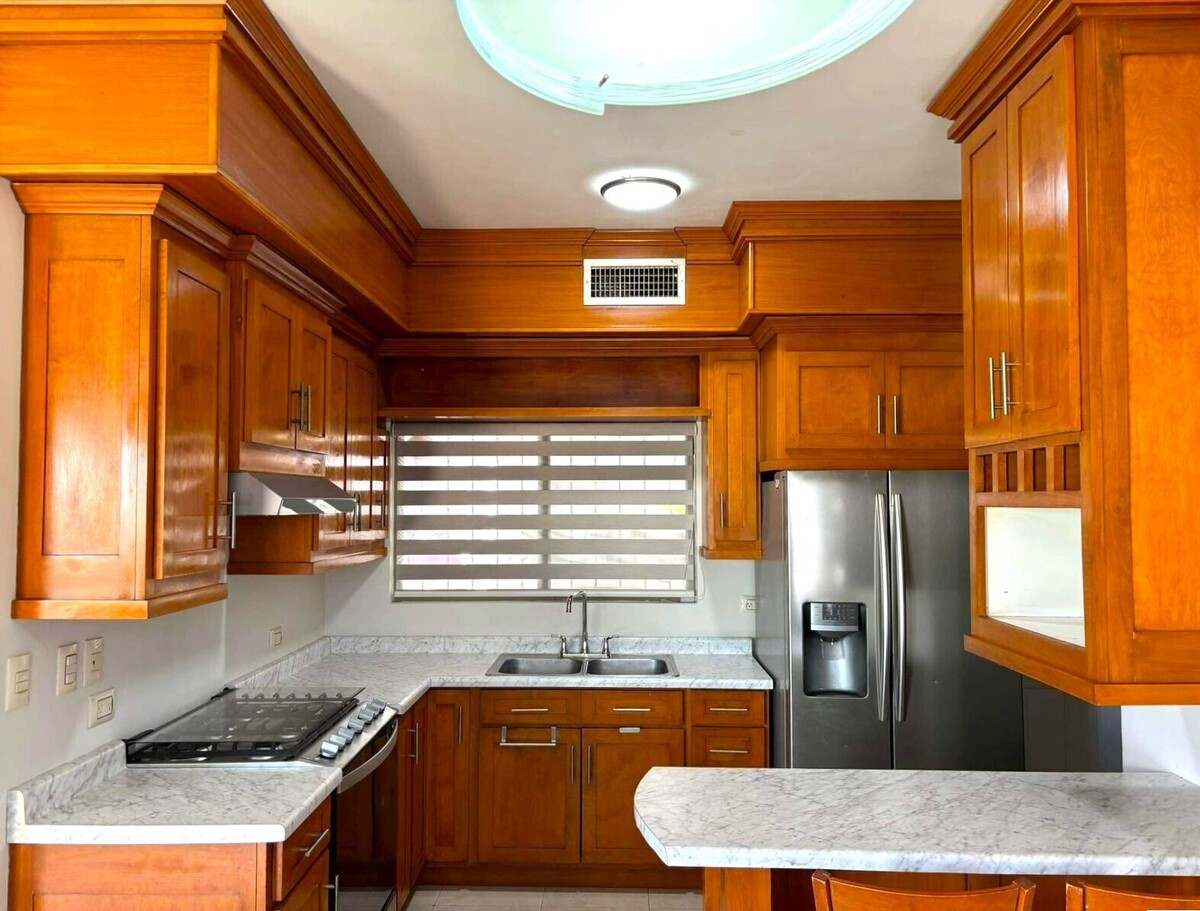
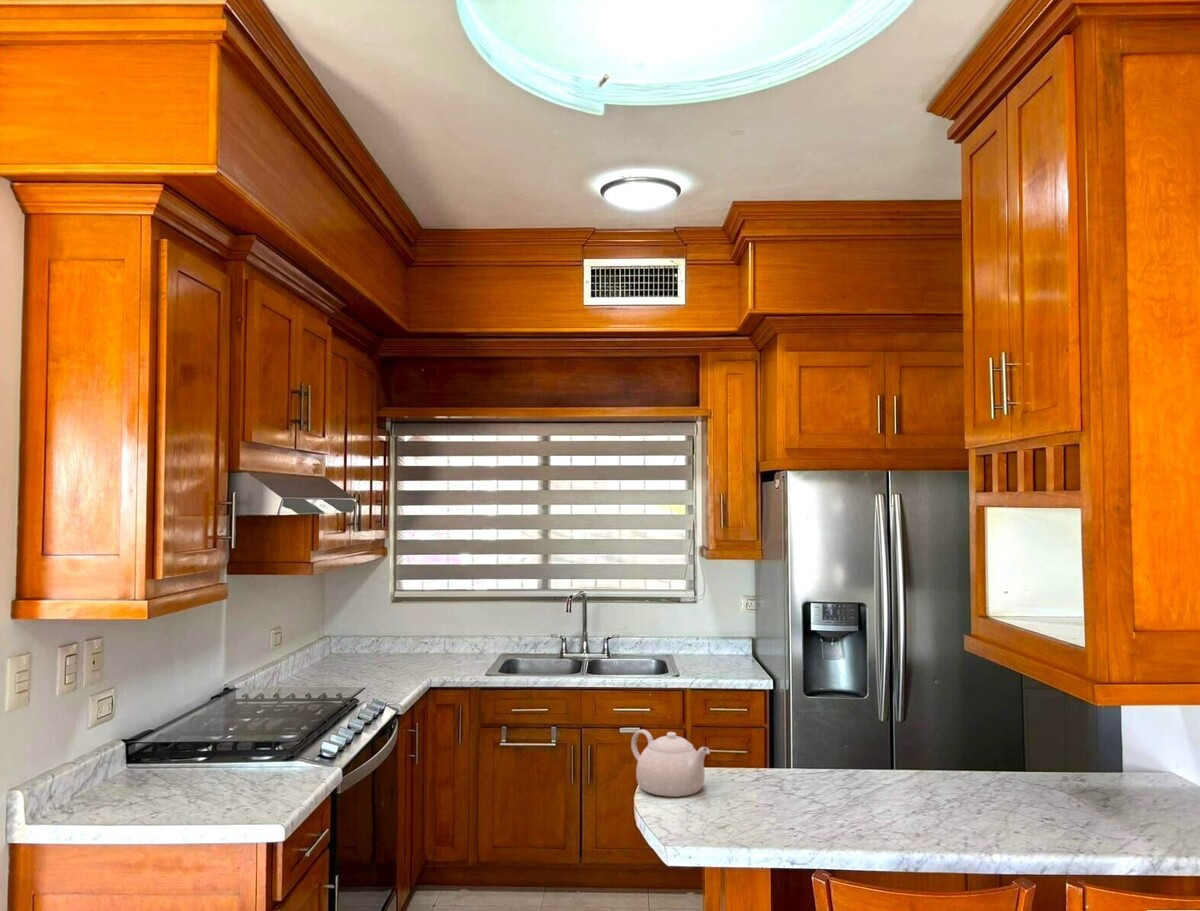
+ teapot [630,728,711,798]
